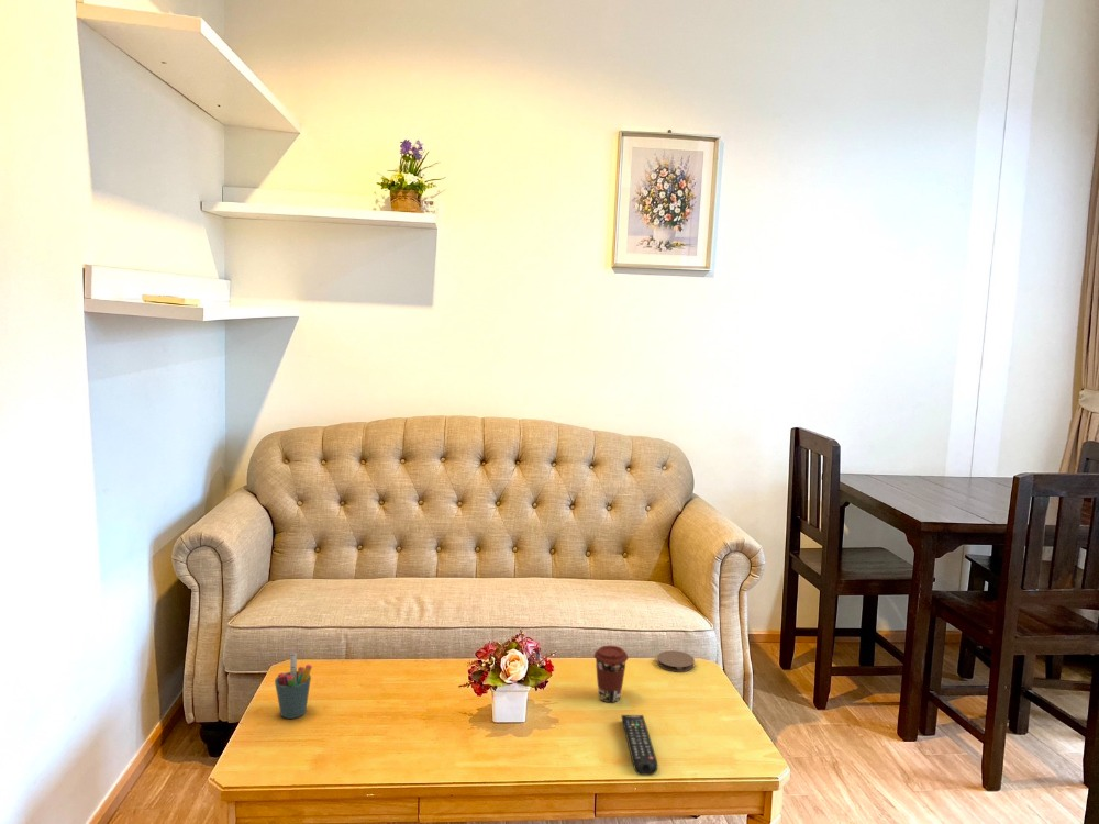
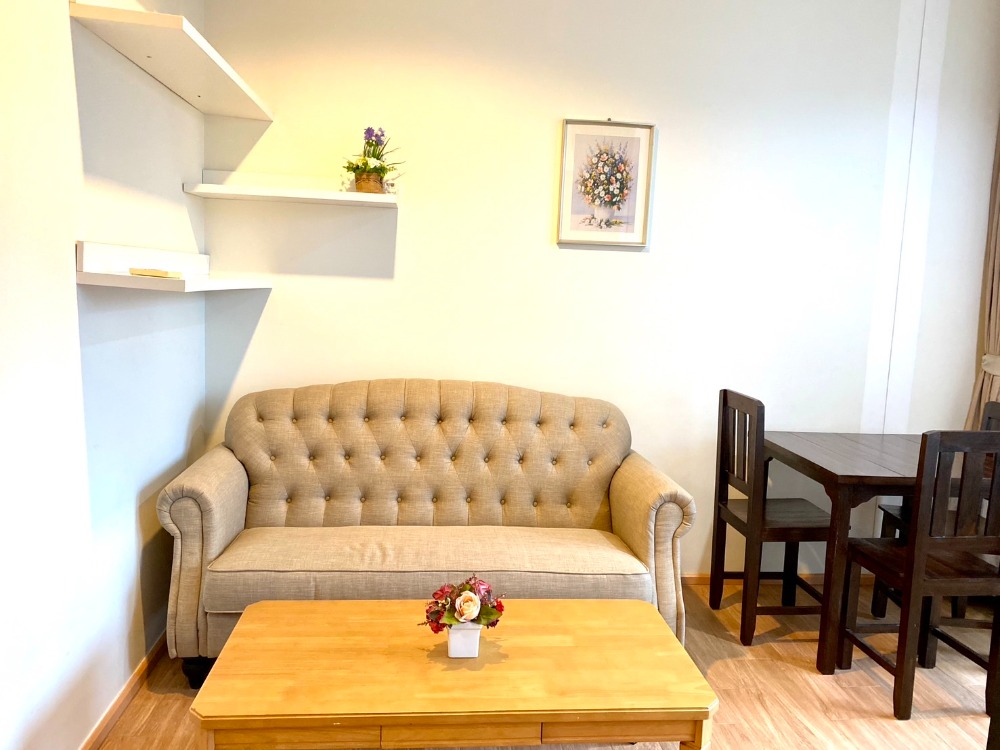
- remote control [620,714,658,777]
- coffee cup [593,645,630,703]
- pen holder [274,652,313,720]
- coaster [656,649,696,672]
